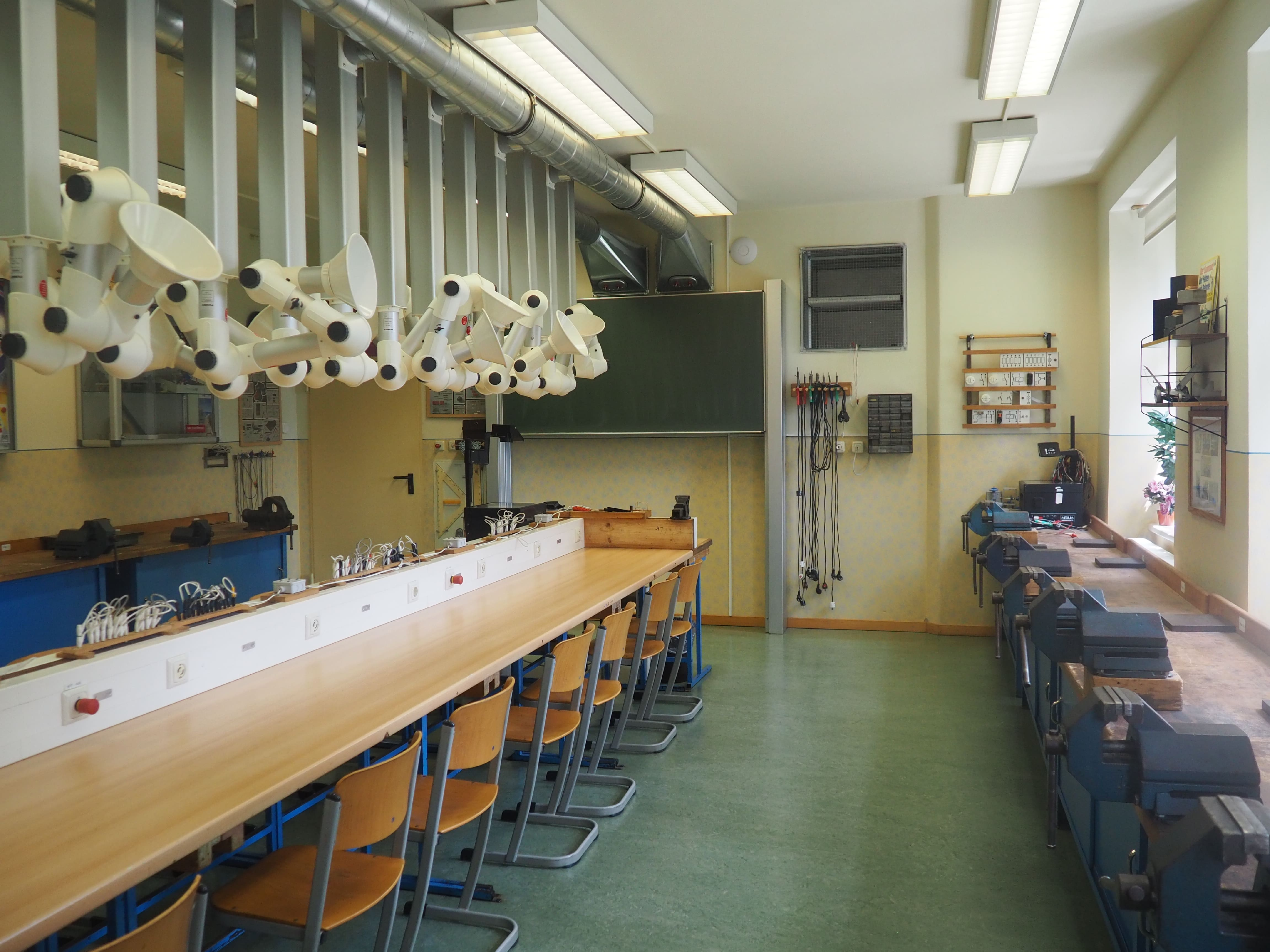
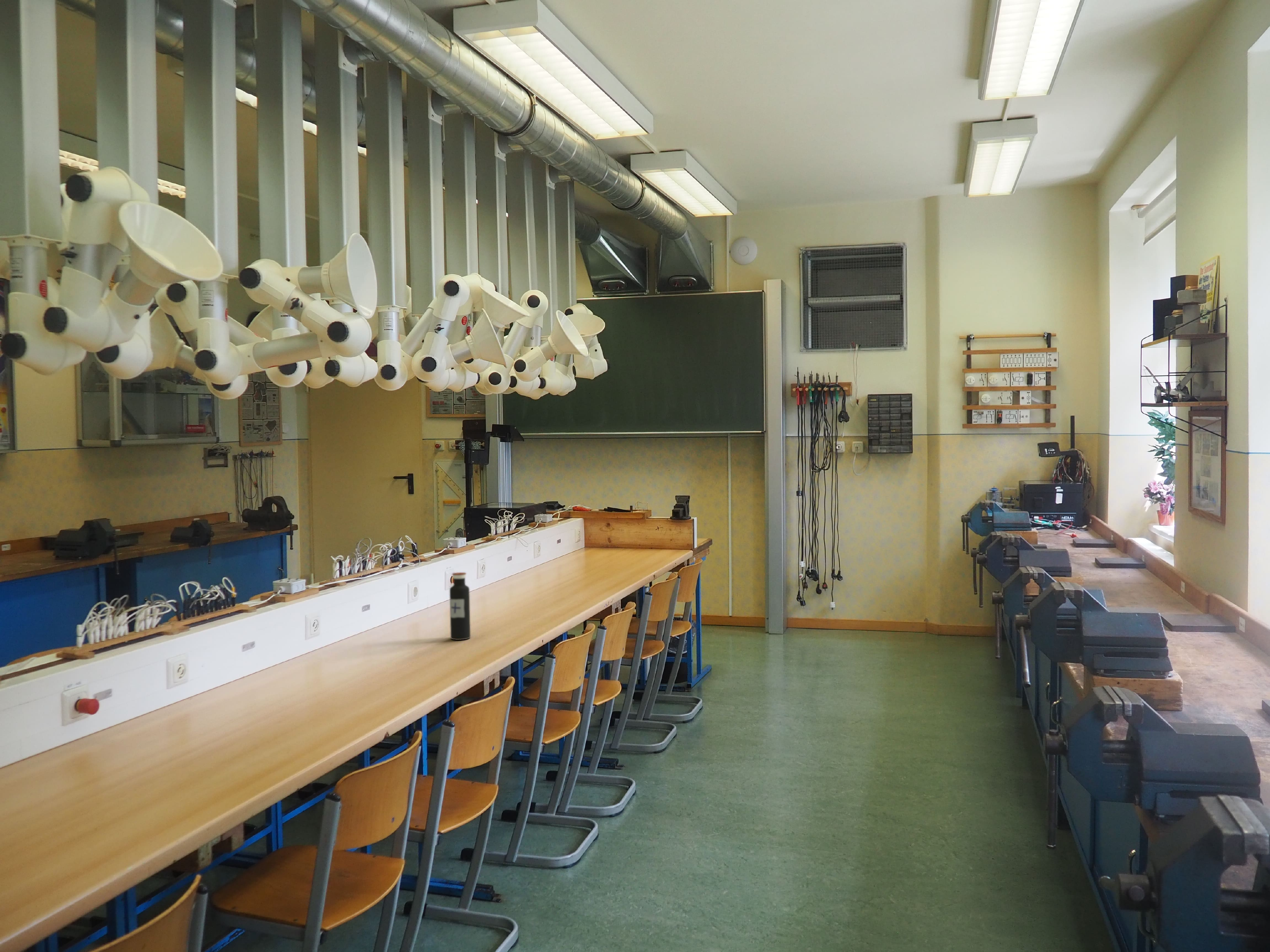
+ water bottle [449,572,471,640]
